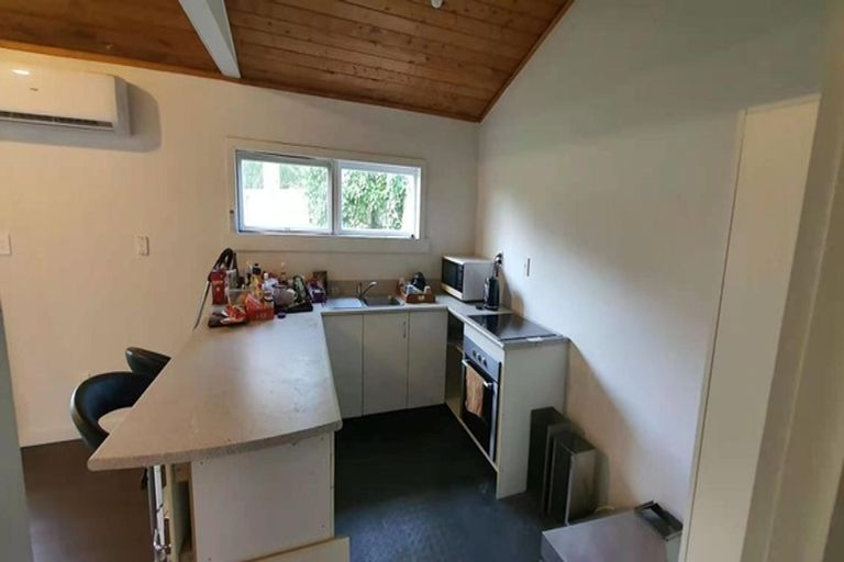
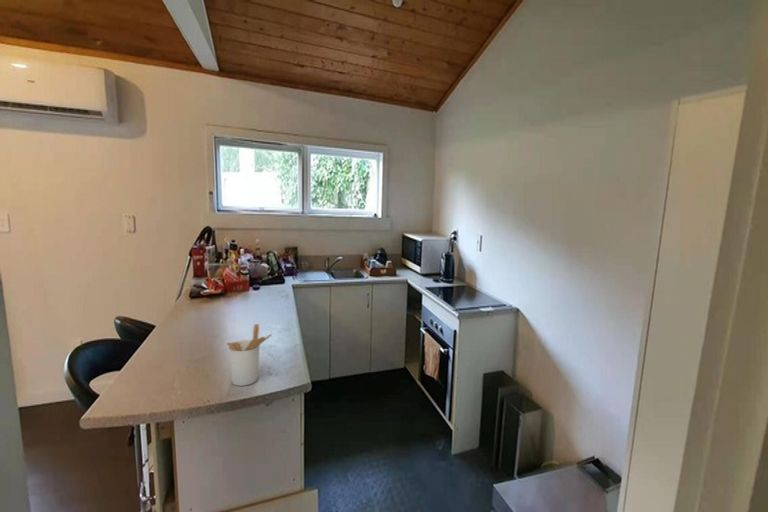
+ utensil holder [226,323,273,387]
